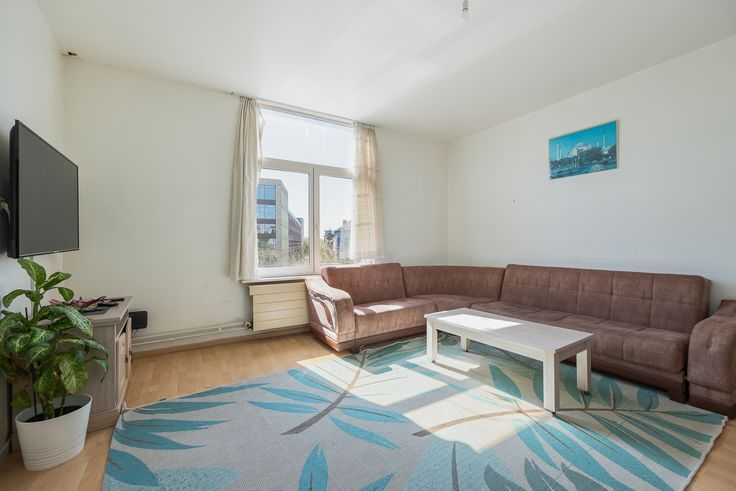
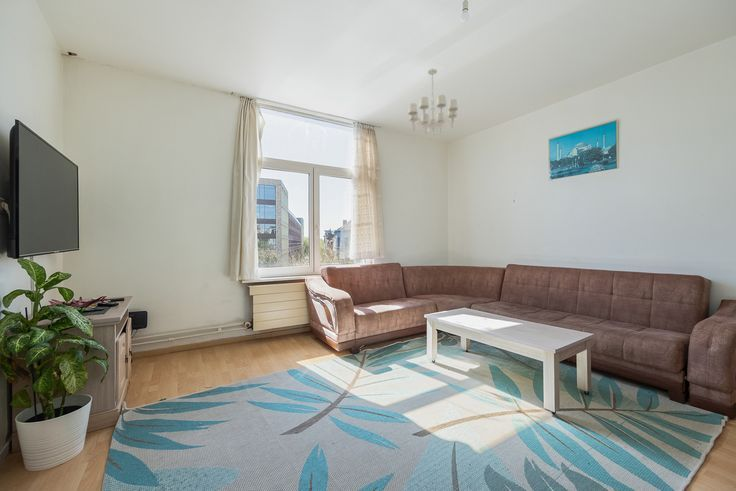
+ chandelier [407,68,459,136]
